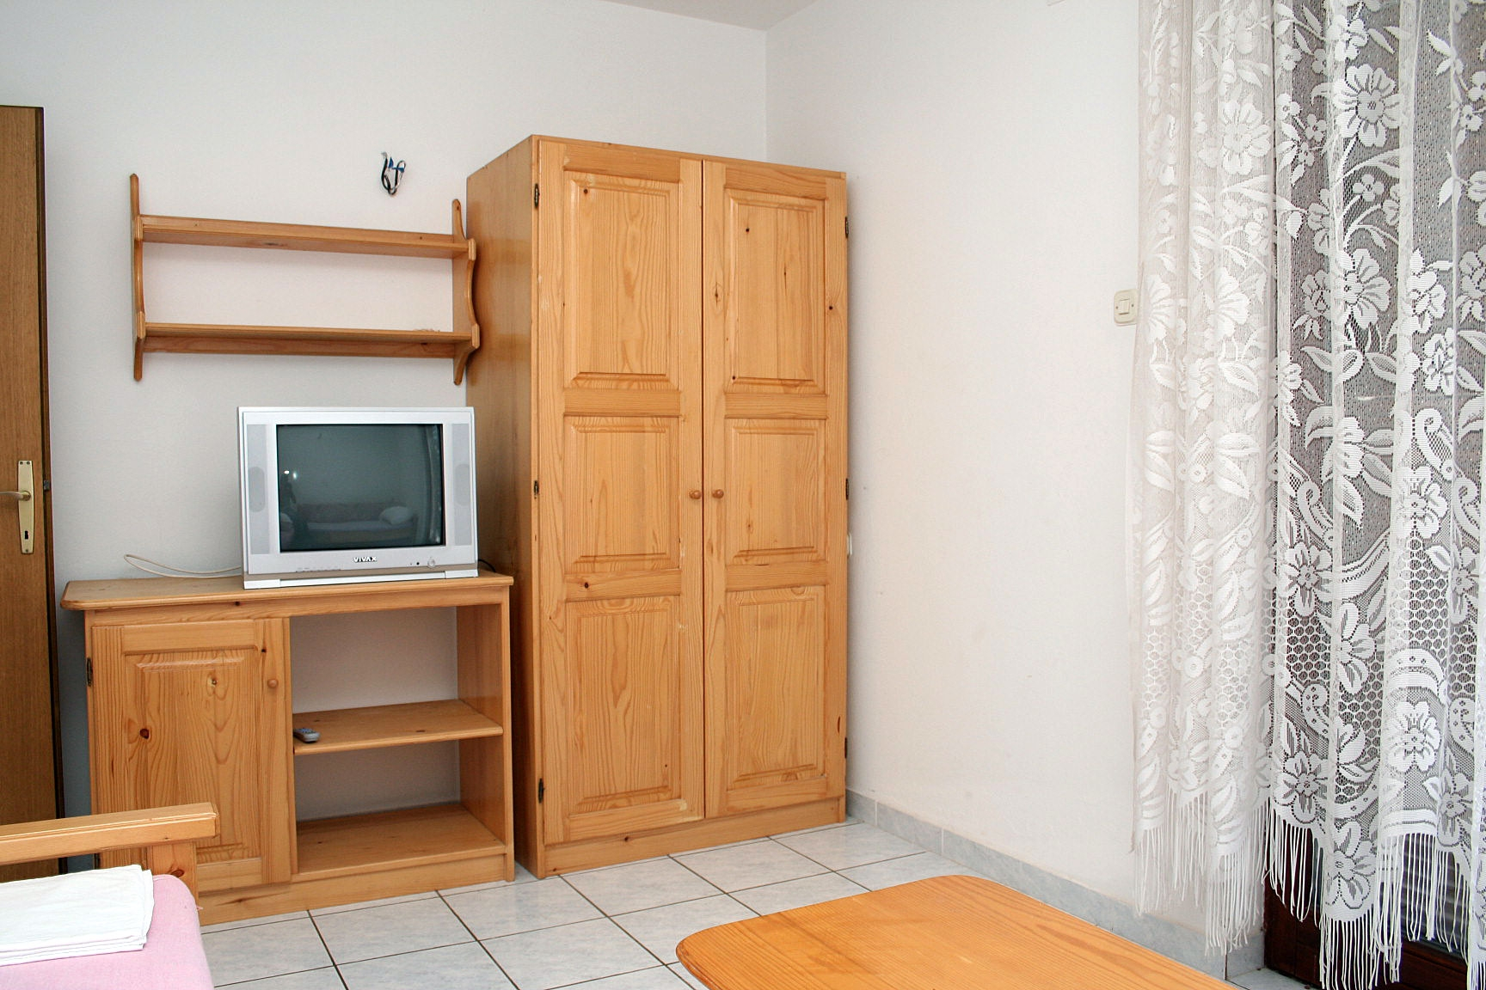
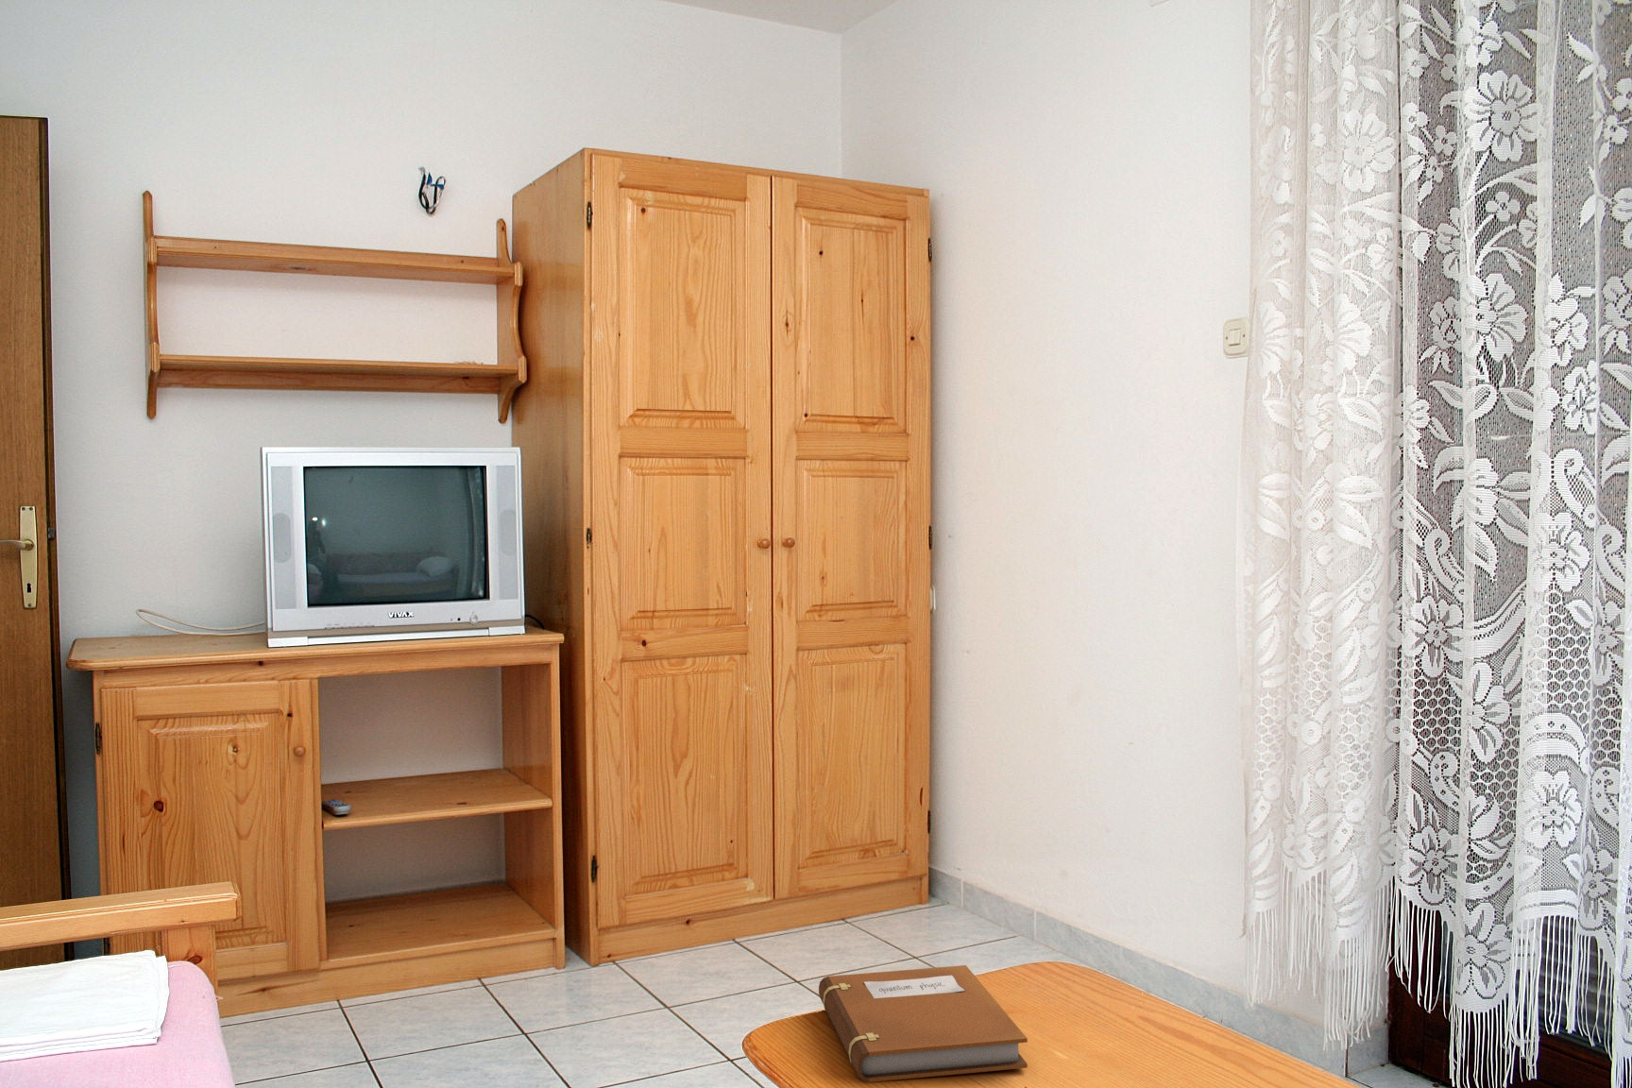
+ notebook [818,964,1028,1083]
